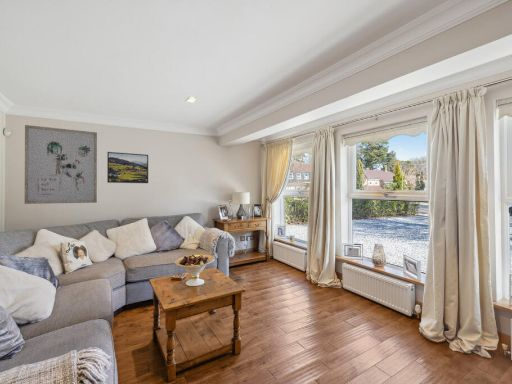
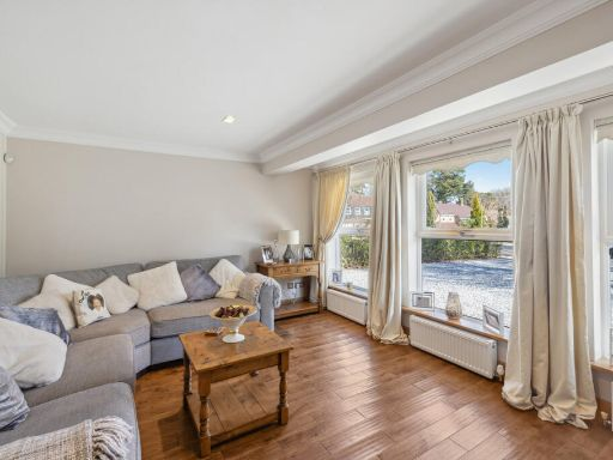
- wall art [24,124,98,205]
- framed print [106,151,149,184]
